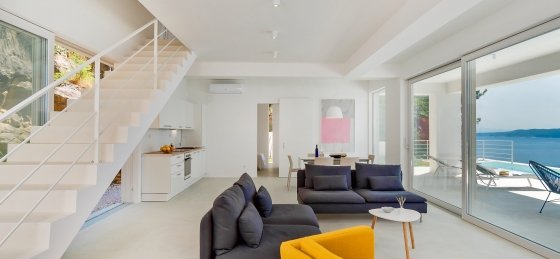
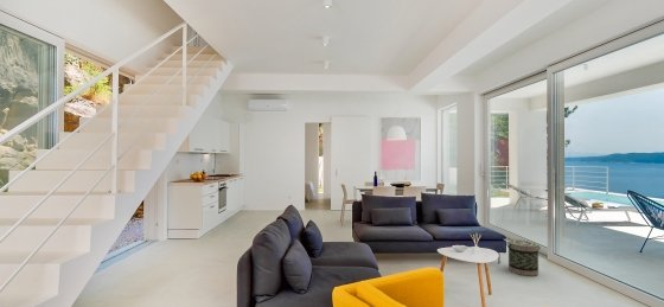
+ basket [505,238,542,277]
